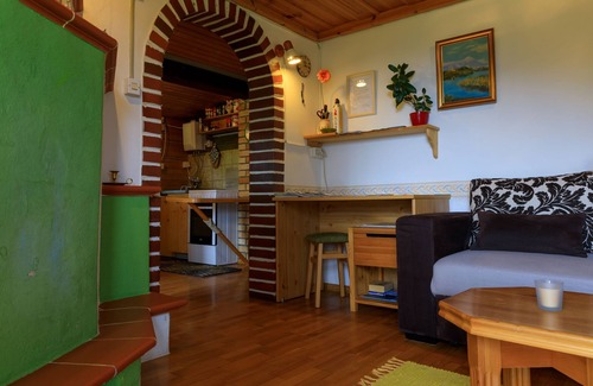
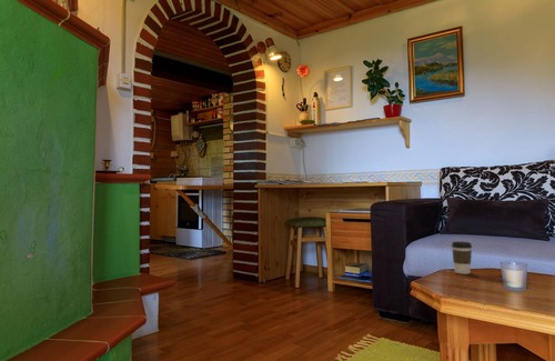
+ coffee cup [451,240,473,275]
